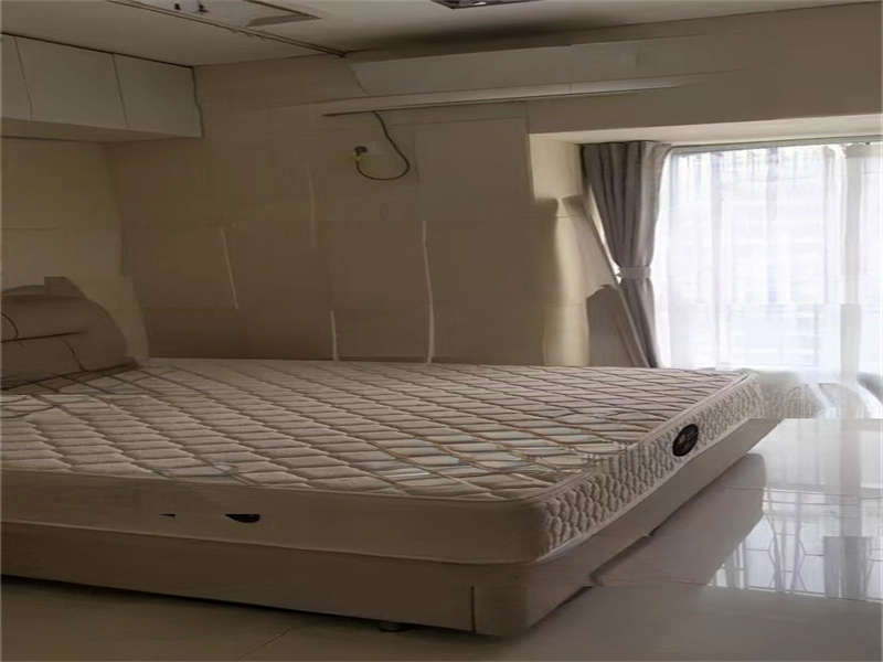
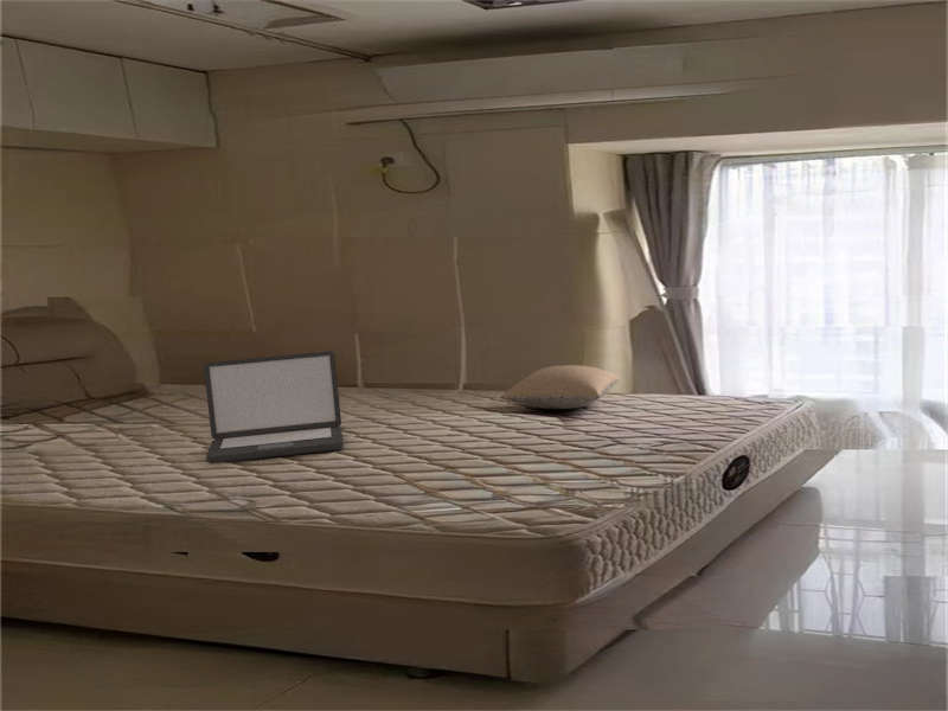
+ pillow [499,364,621,410]
+ laptop [203,350,345,465]
